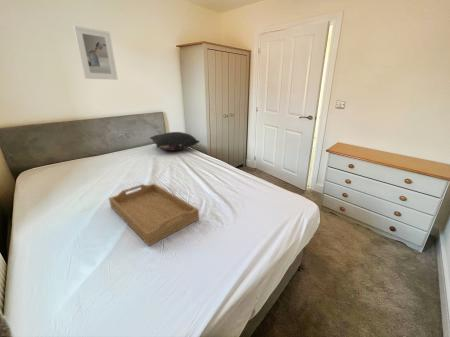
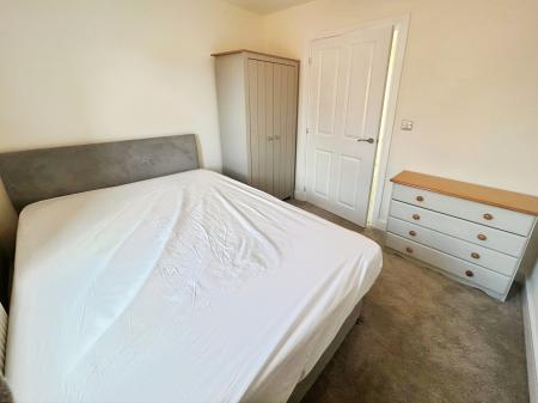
- pillow [149,131,201,152]
- serving tray [108,183,200,247]
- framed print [72,25,119,81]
